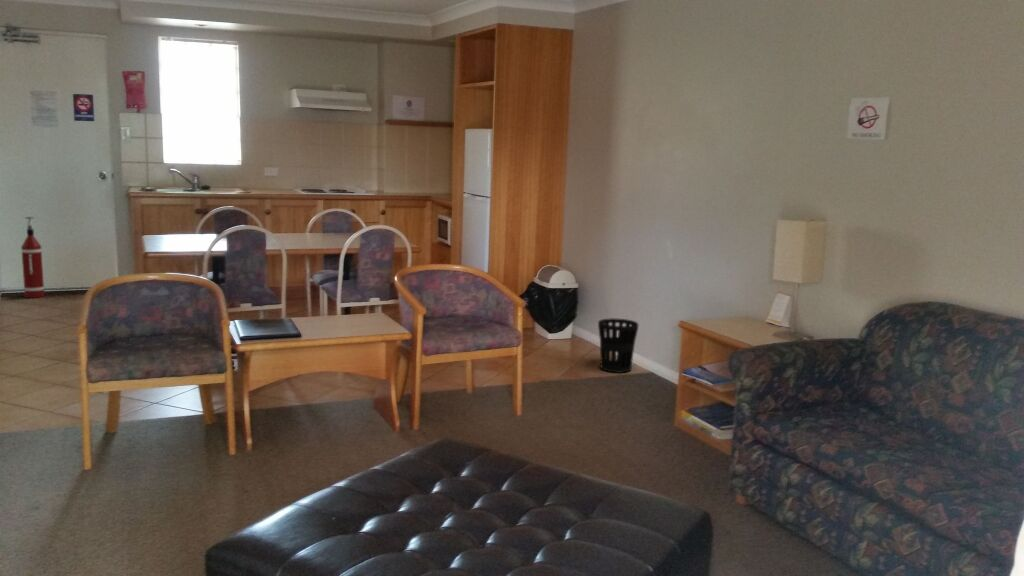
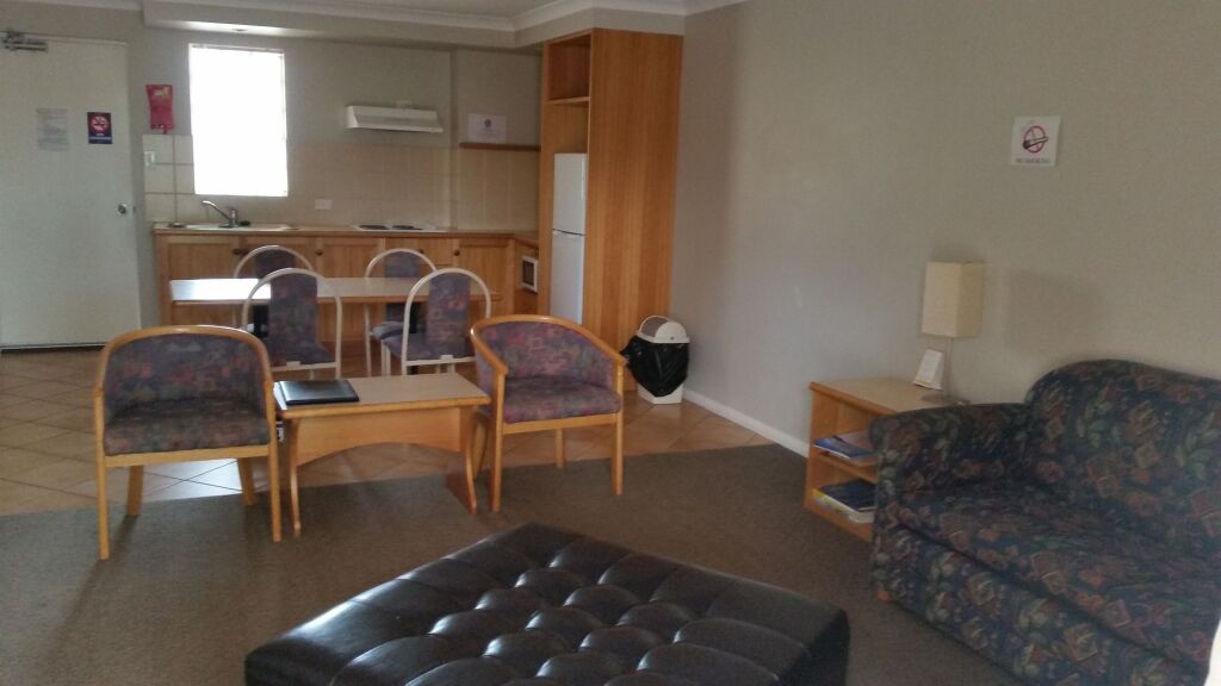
- wastebasket [597,317,639,374]
- fire extinguisher [20,216,45,299]
